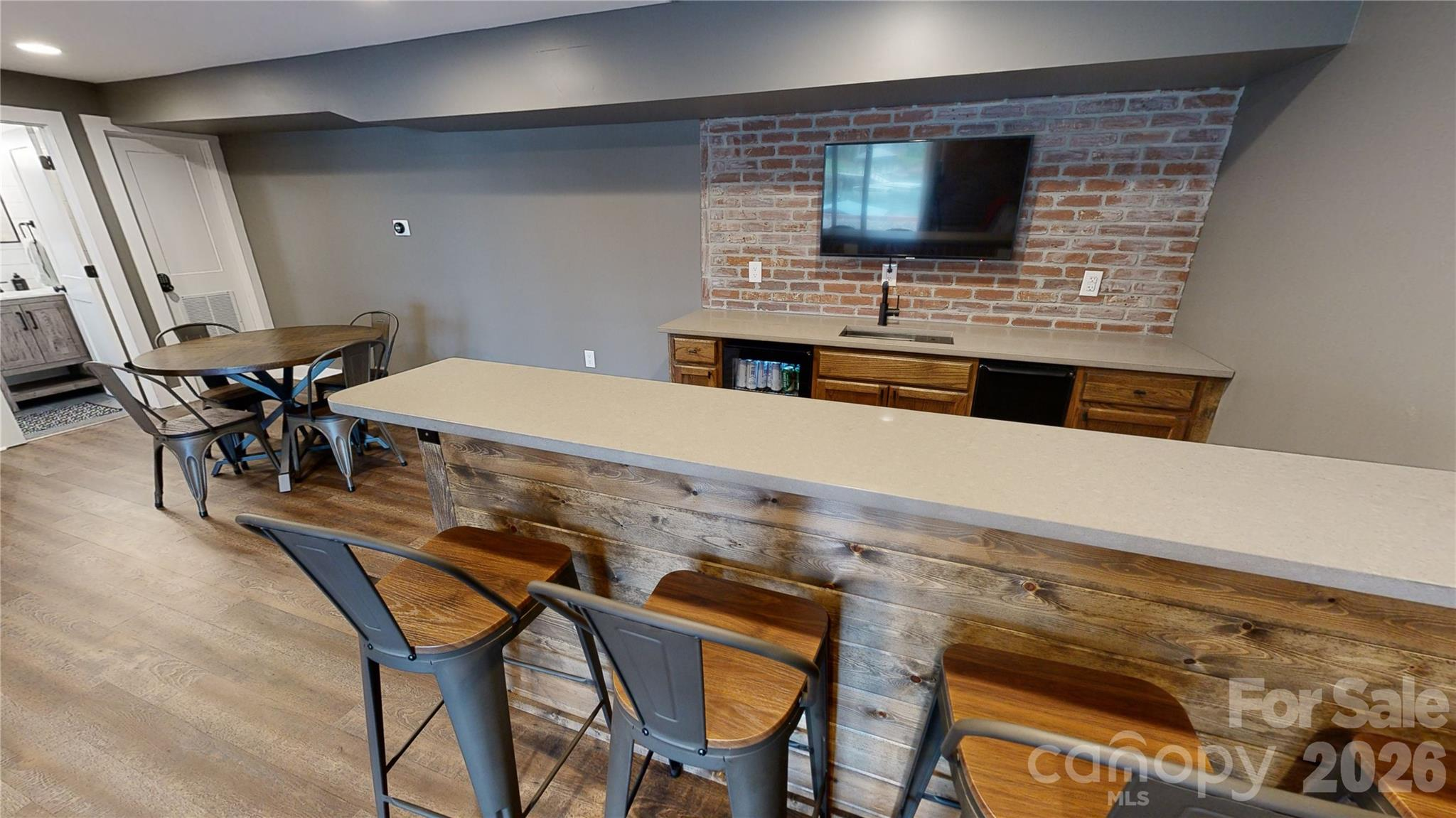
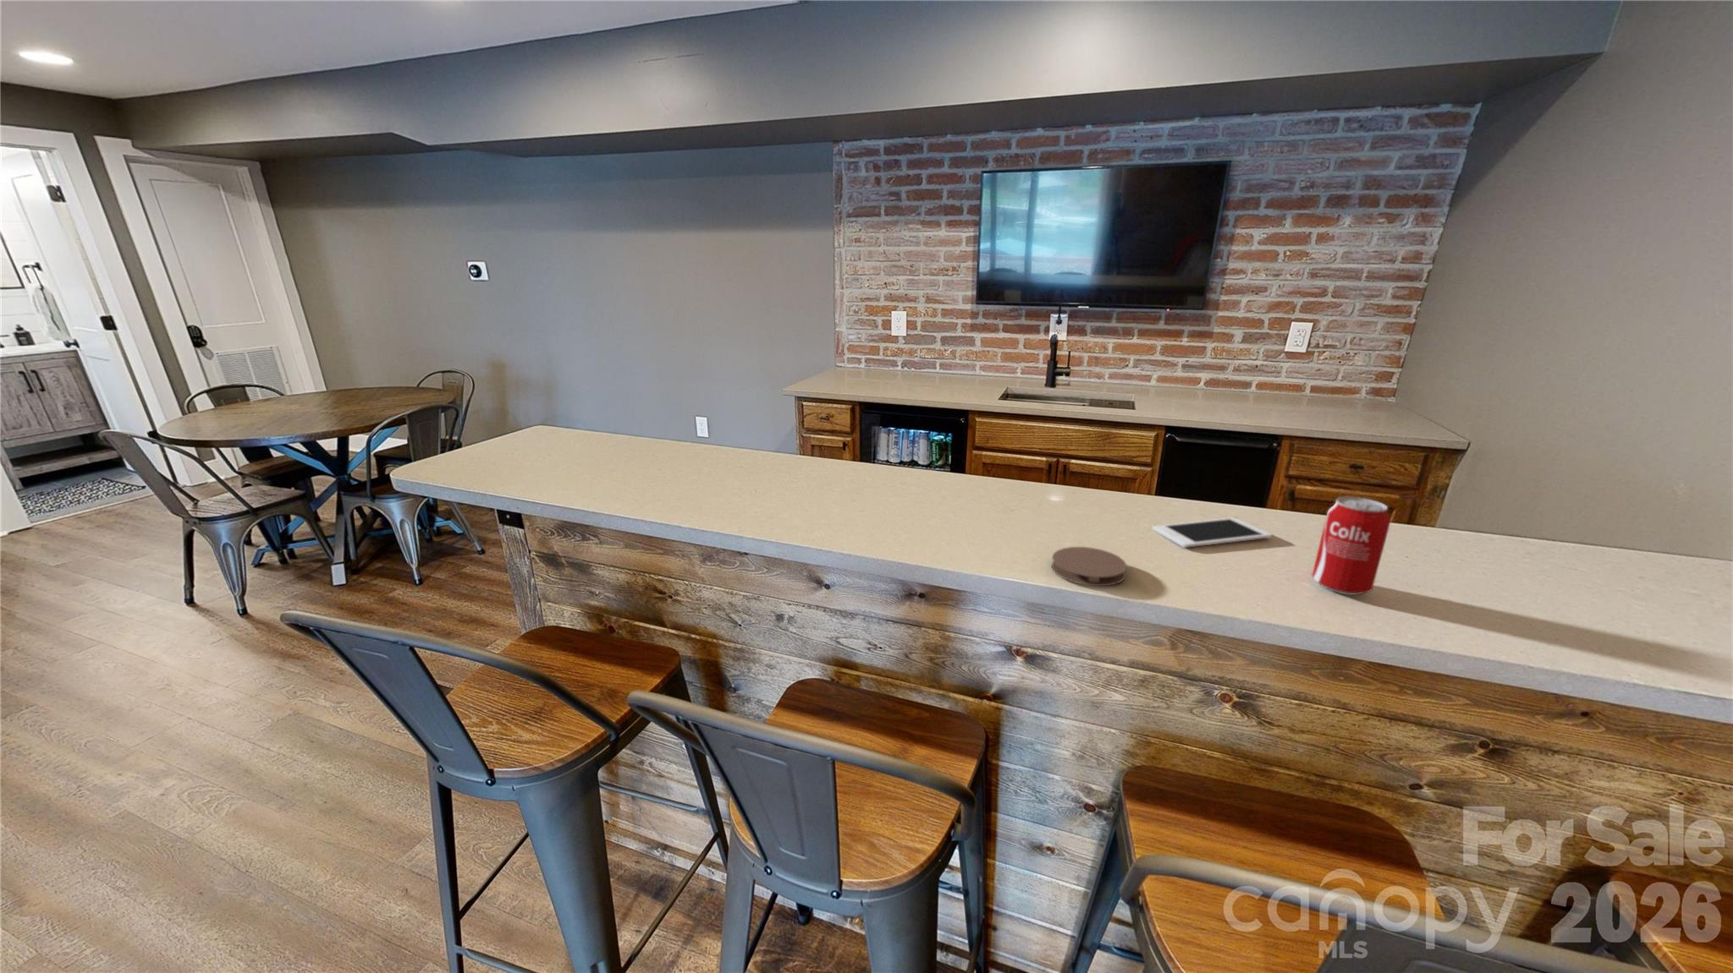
+ beverage can [1312,496,1391,596]
+ coaster [1050,546,1127,586]
+ cell phone [1152,517,1272,548]
